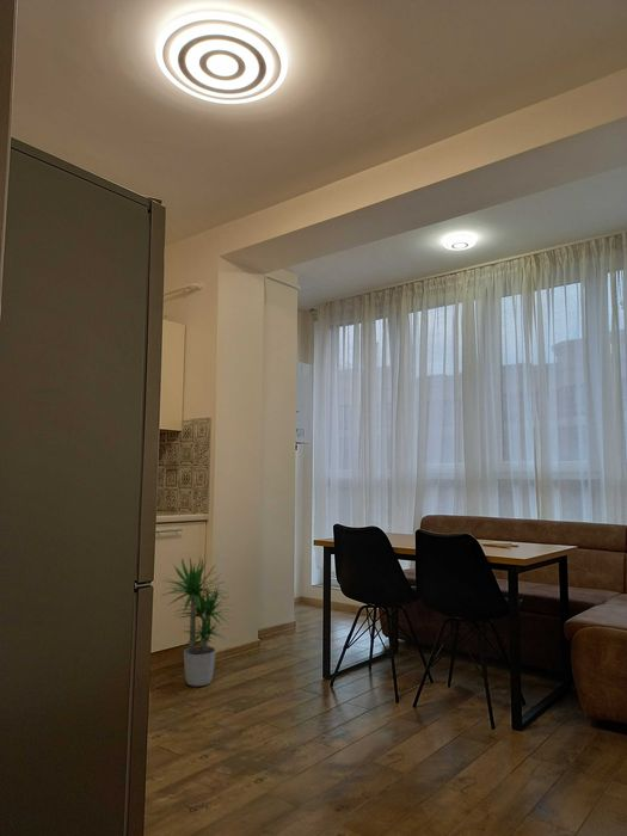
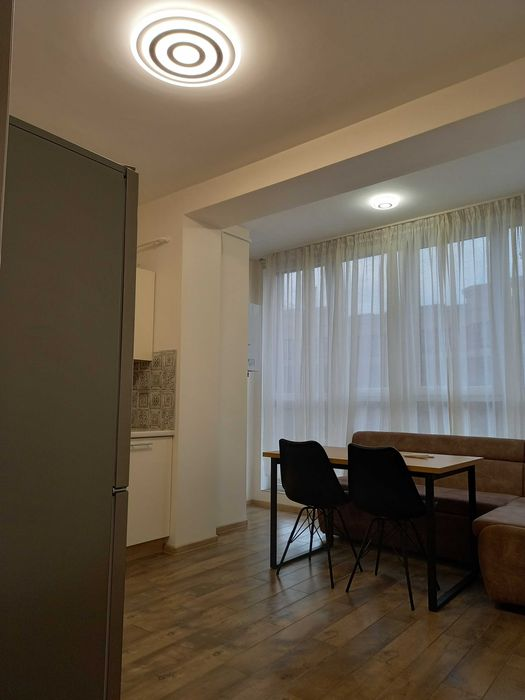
- potted plant [159,555,236,687]
